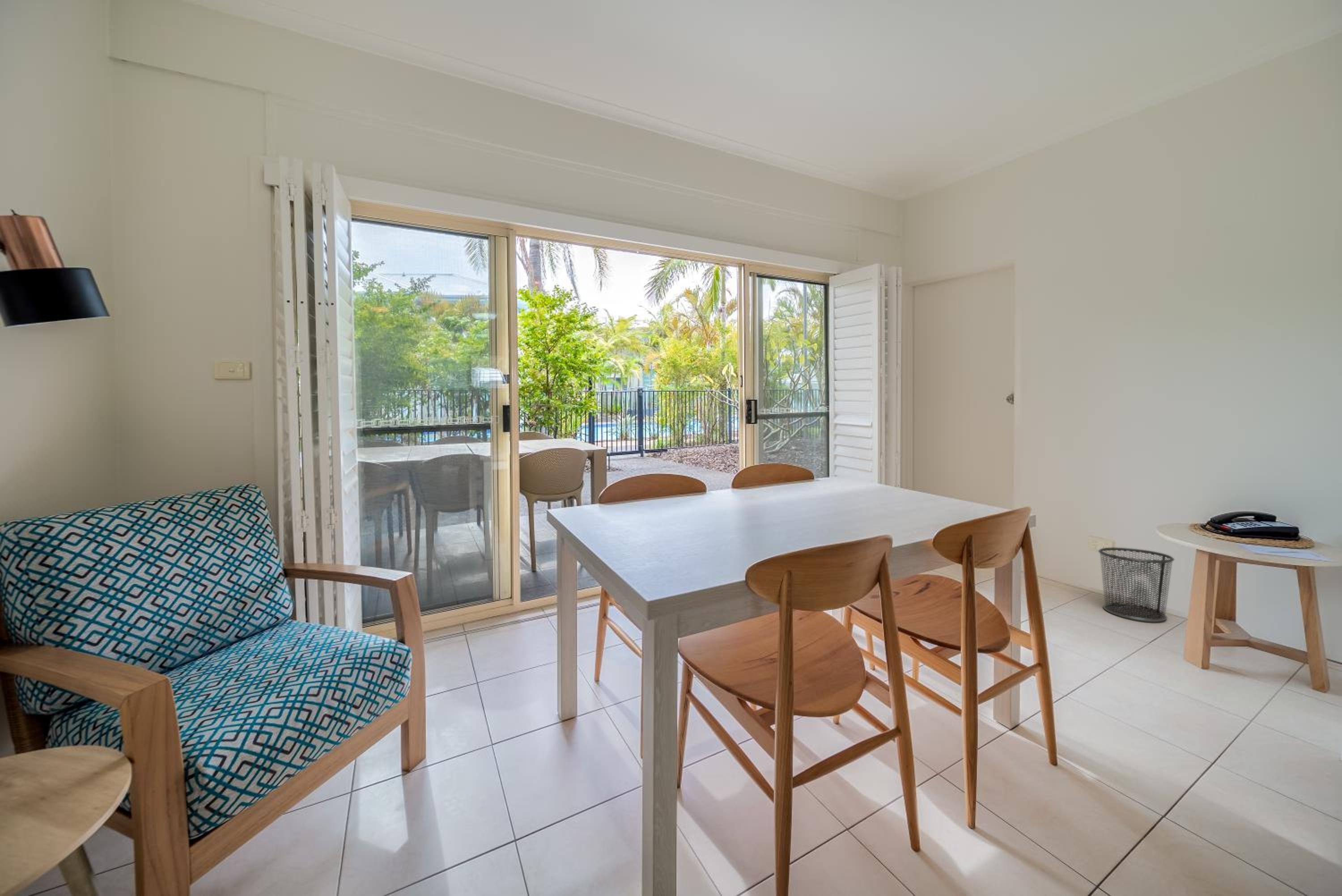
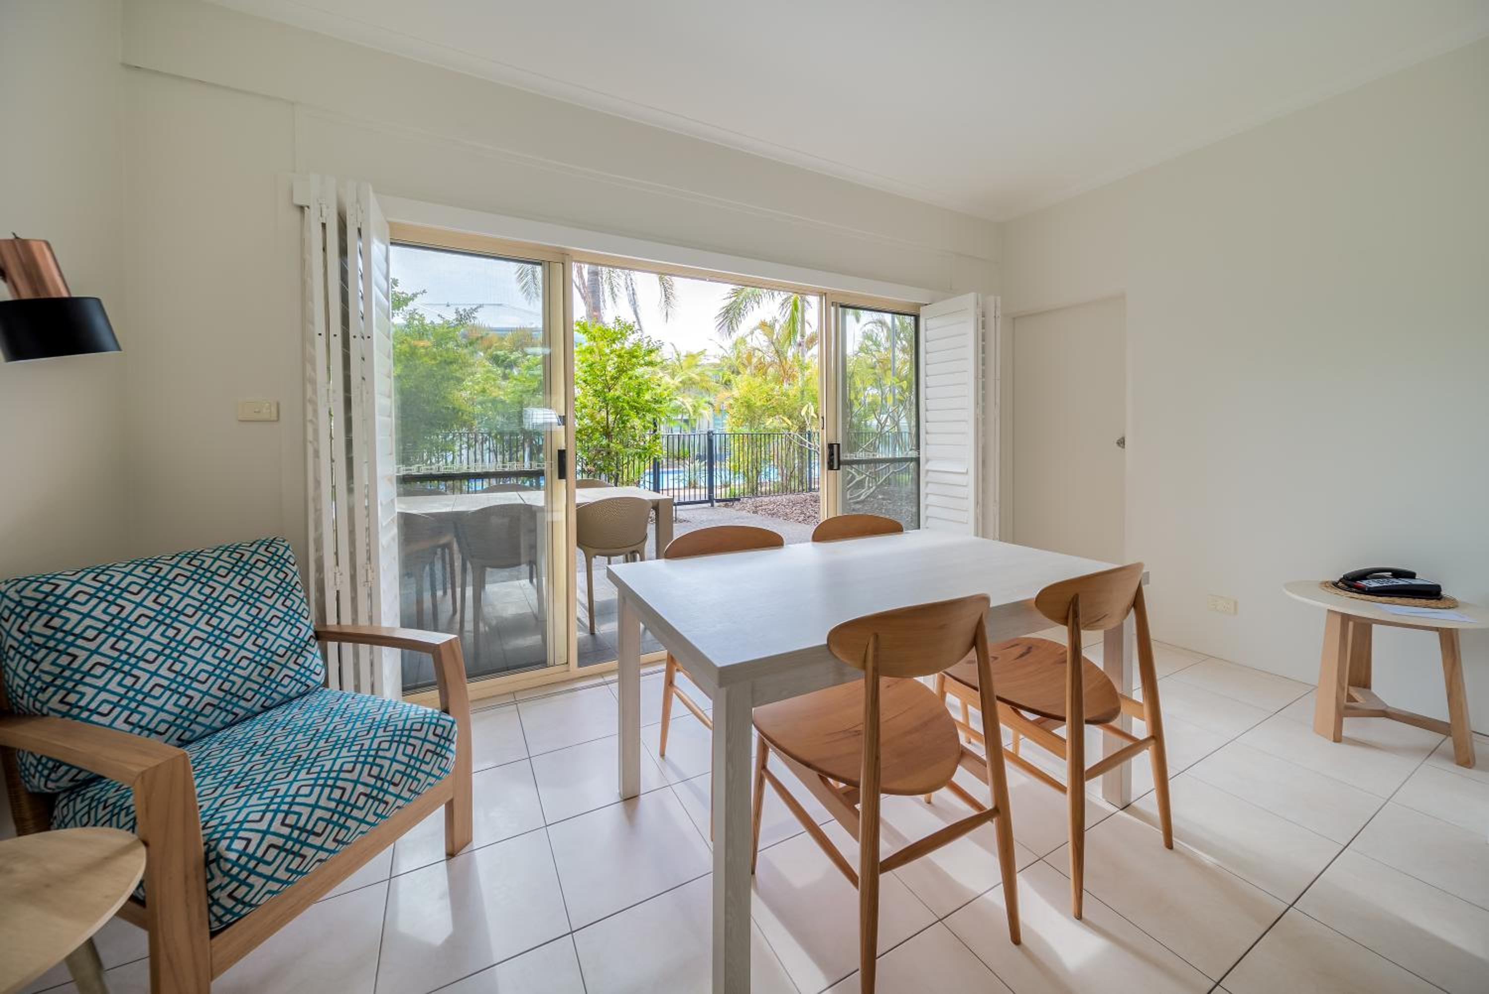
- waste bin [1098,547,1175,622]
